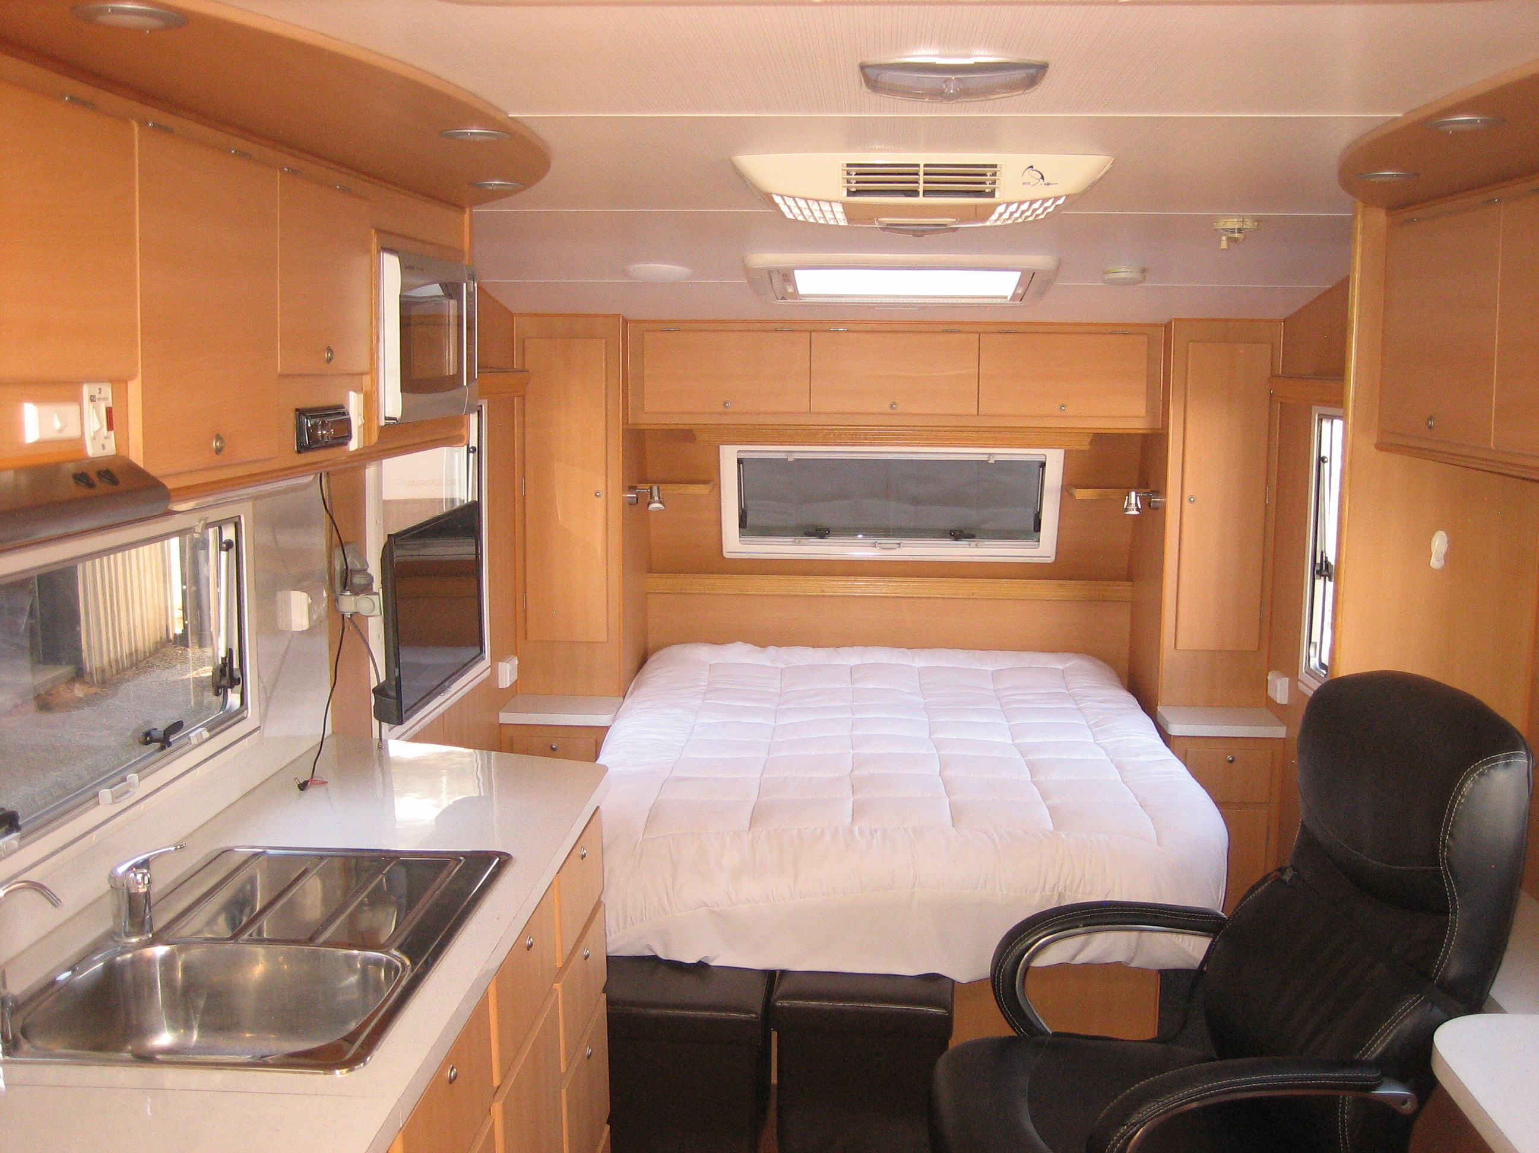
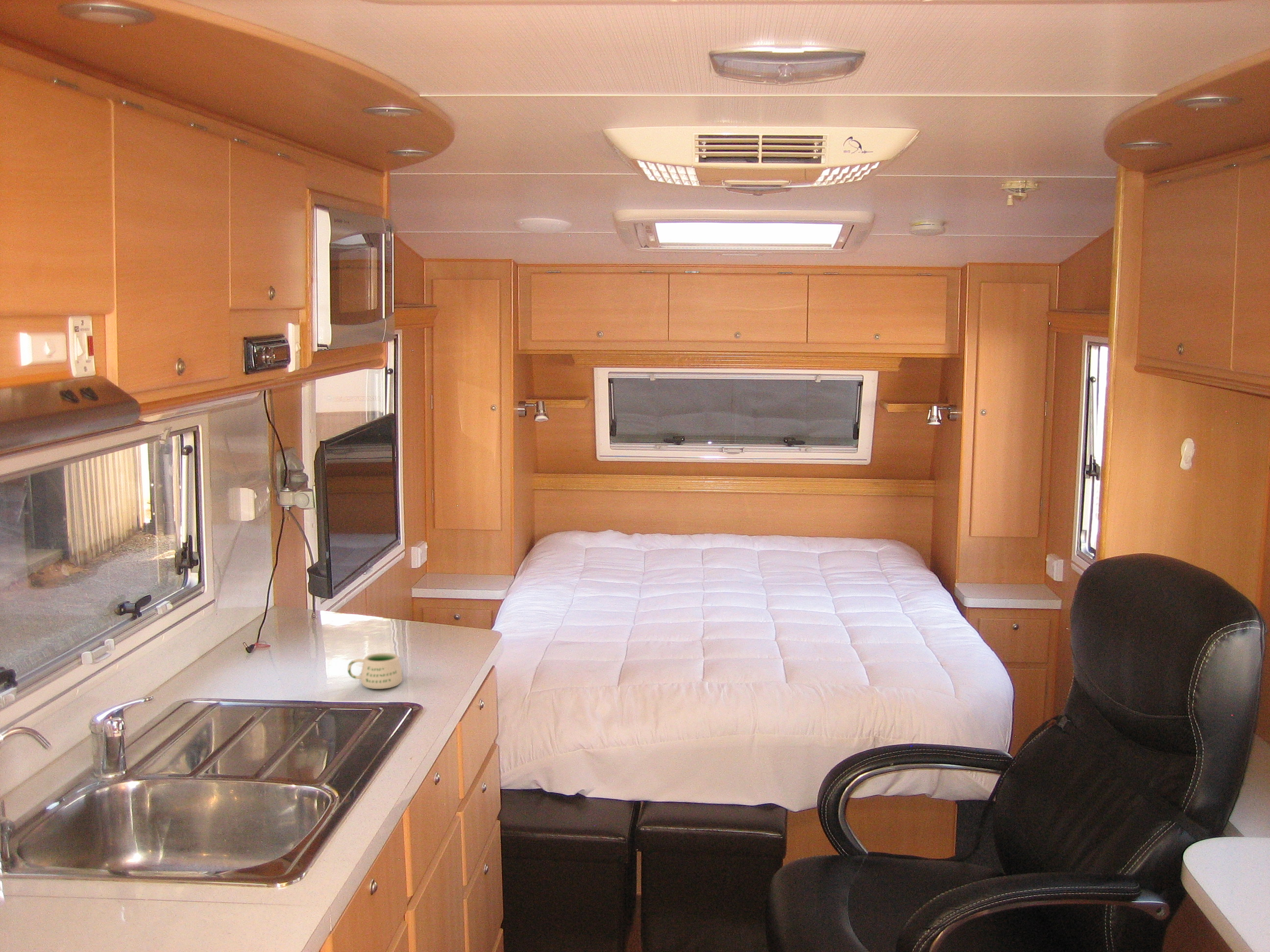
+ mug [347,652,403,690]
